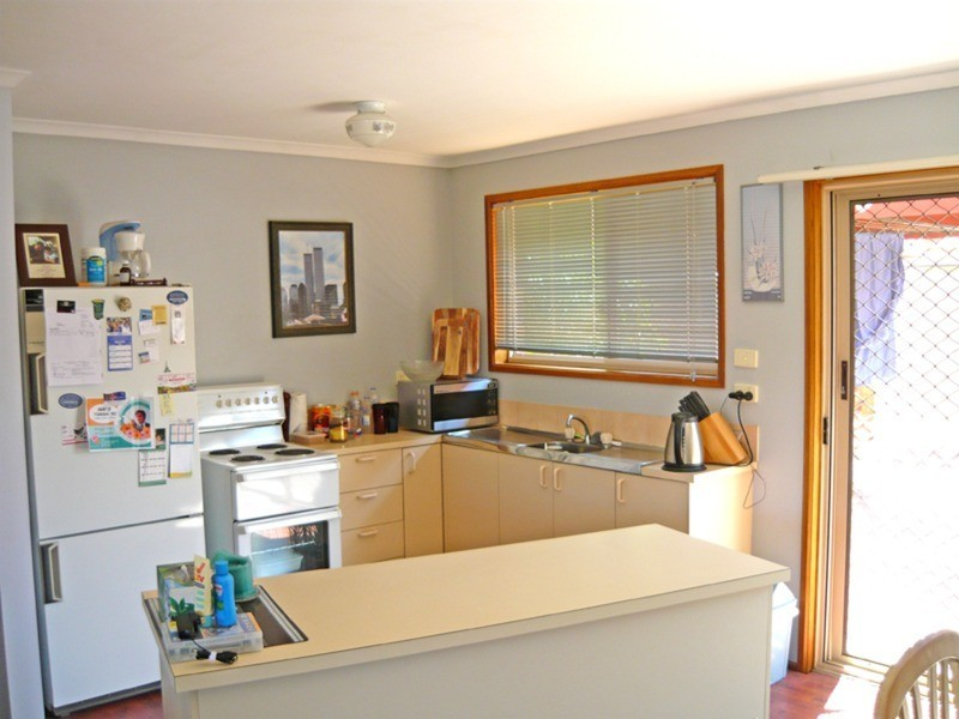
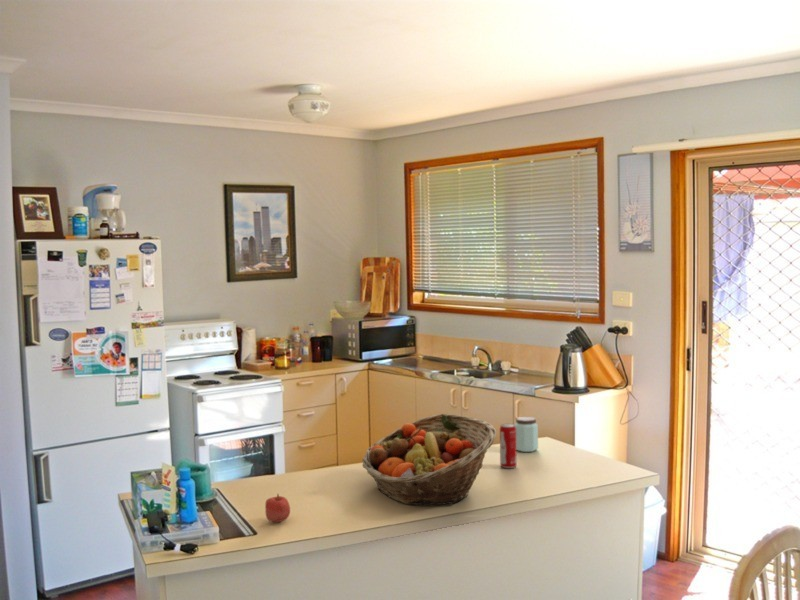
+ peanut butter [514,416,539,453]
+ fruit basket [361,413,497,506]
+ beverage can [499,423,518,469]
+ apple [264,493,291,523]
